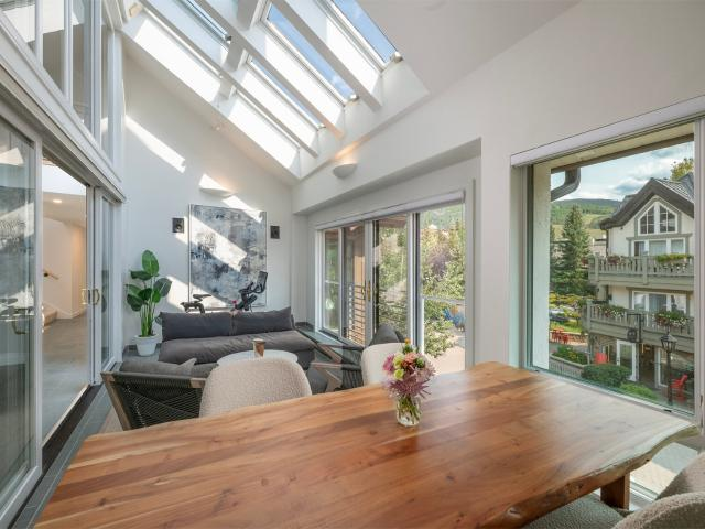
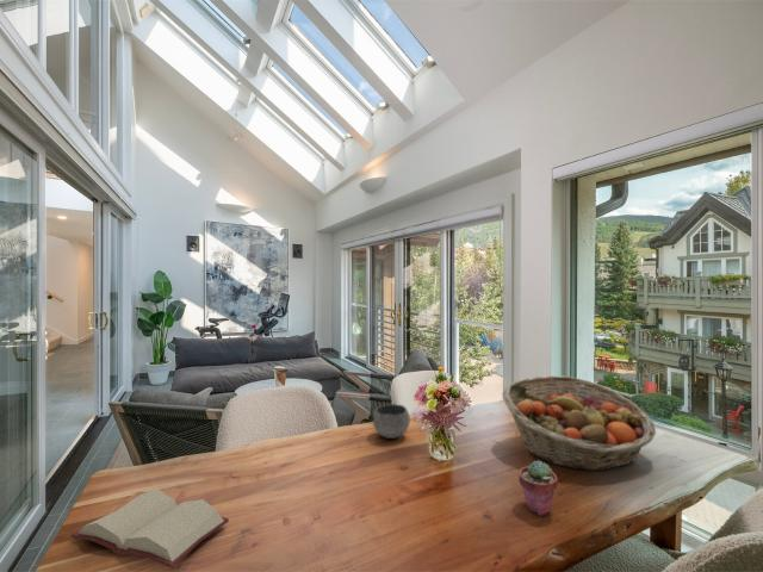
+ bowl [372,403,411,440]
+ potted succulent [517,459,559,517]
+ hardback book [70,489,230,570]
+ fruit basket [501,374,657,472]
